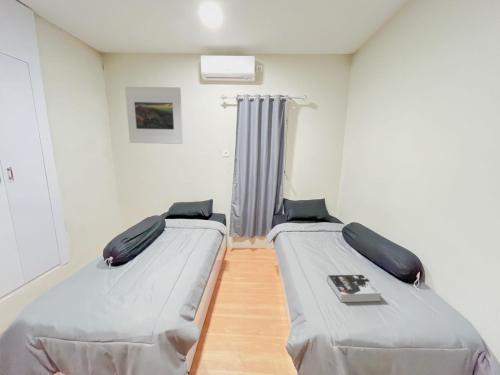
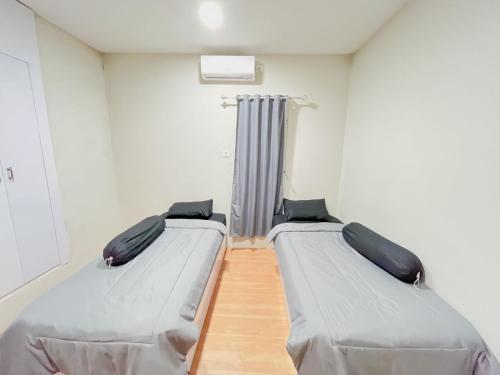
- book [326,274,383,303]
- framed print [124,86,184,145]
